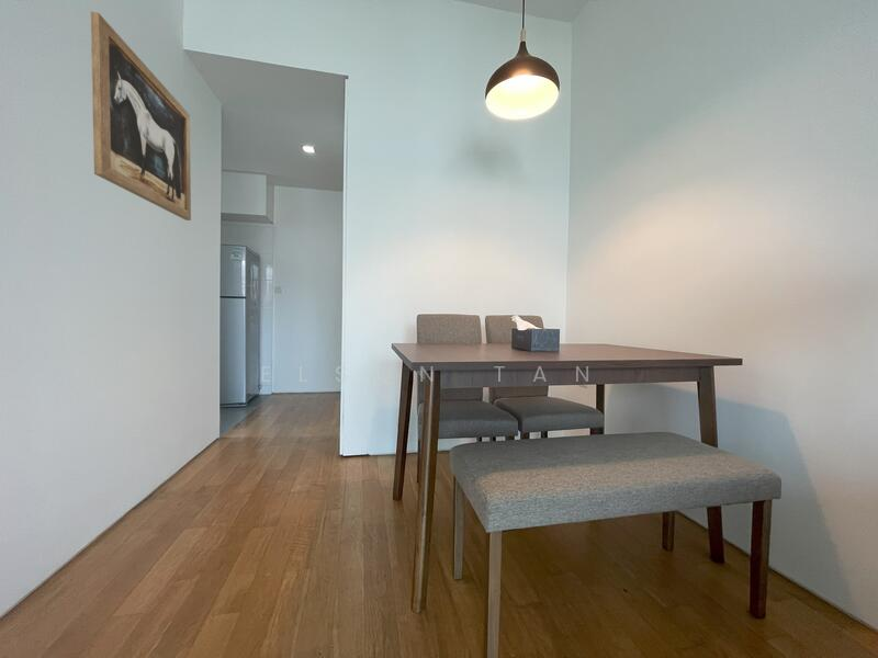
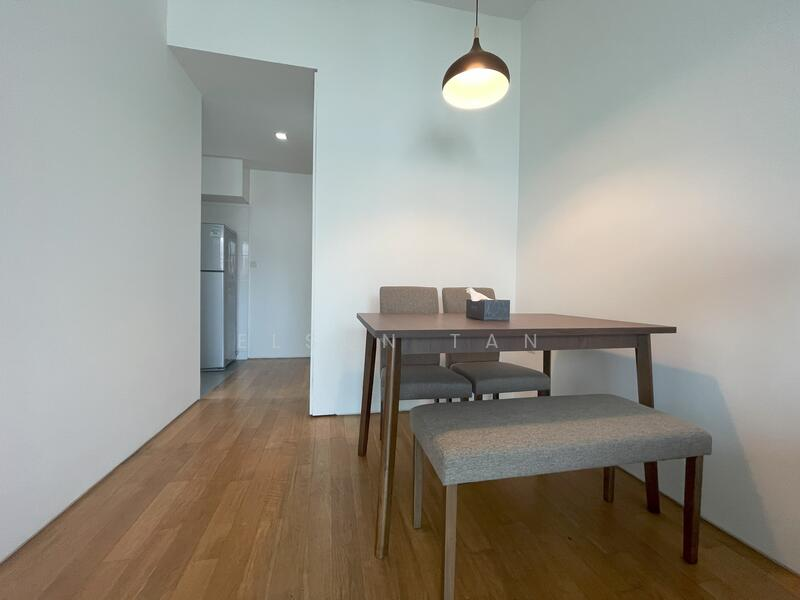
- wall art [90,11,192,222]
